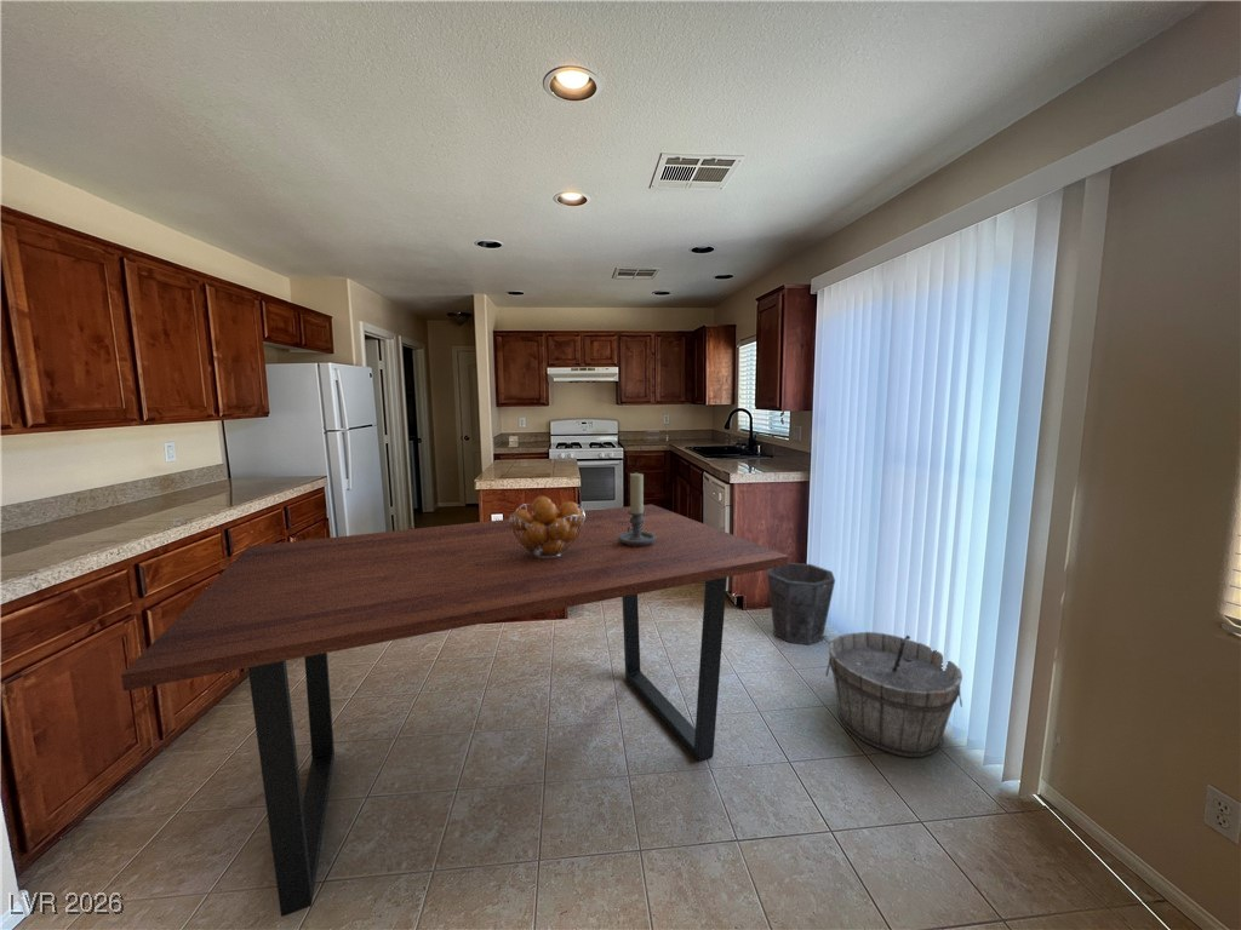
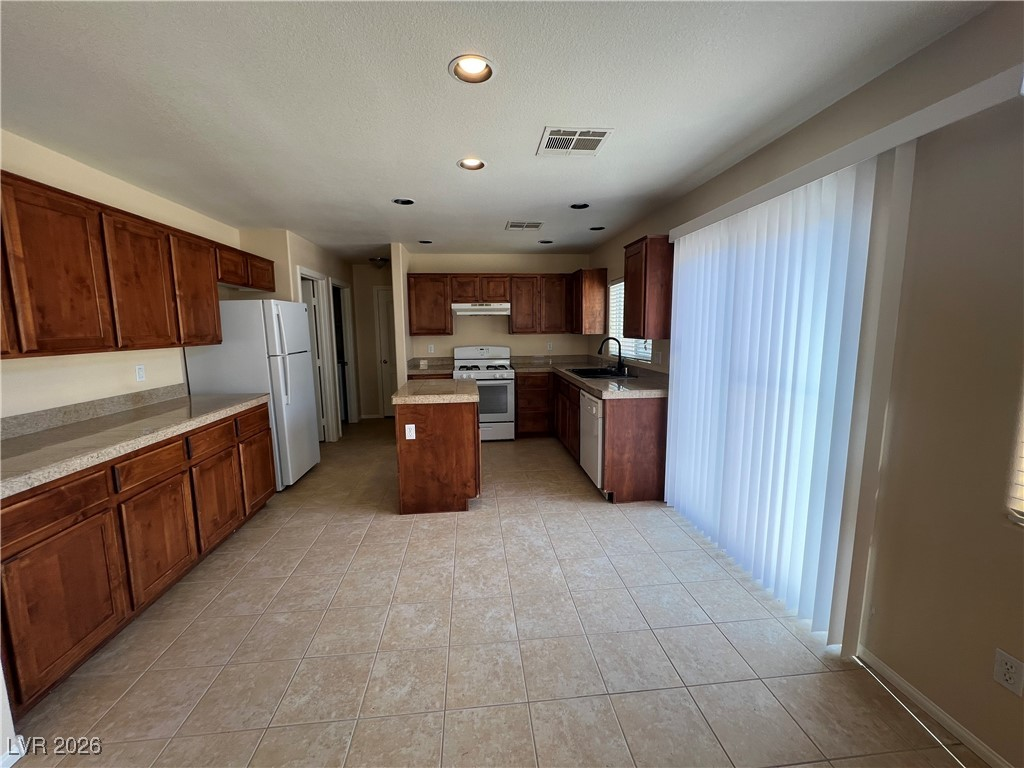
- fruit basket [508,495,585,558]
- wooden bucket [825,631,963,758]
- waste bin [766,562,836,645]
- dining table [120,504,790,918]
- candle holder [618,471,656,546]
